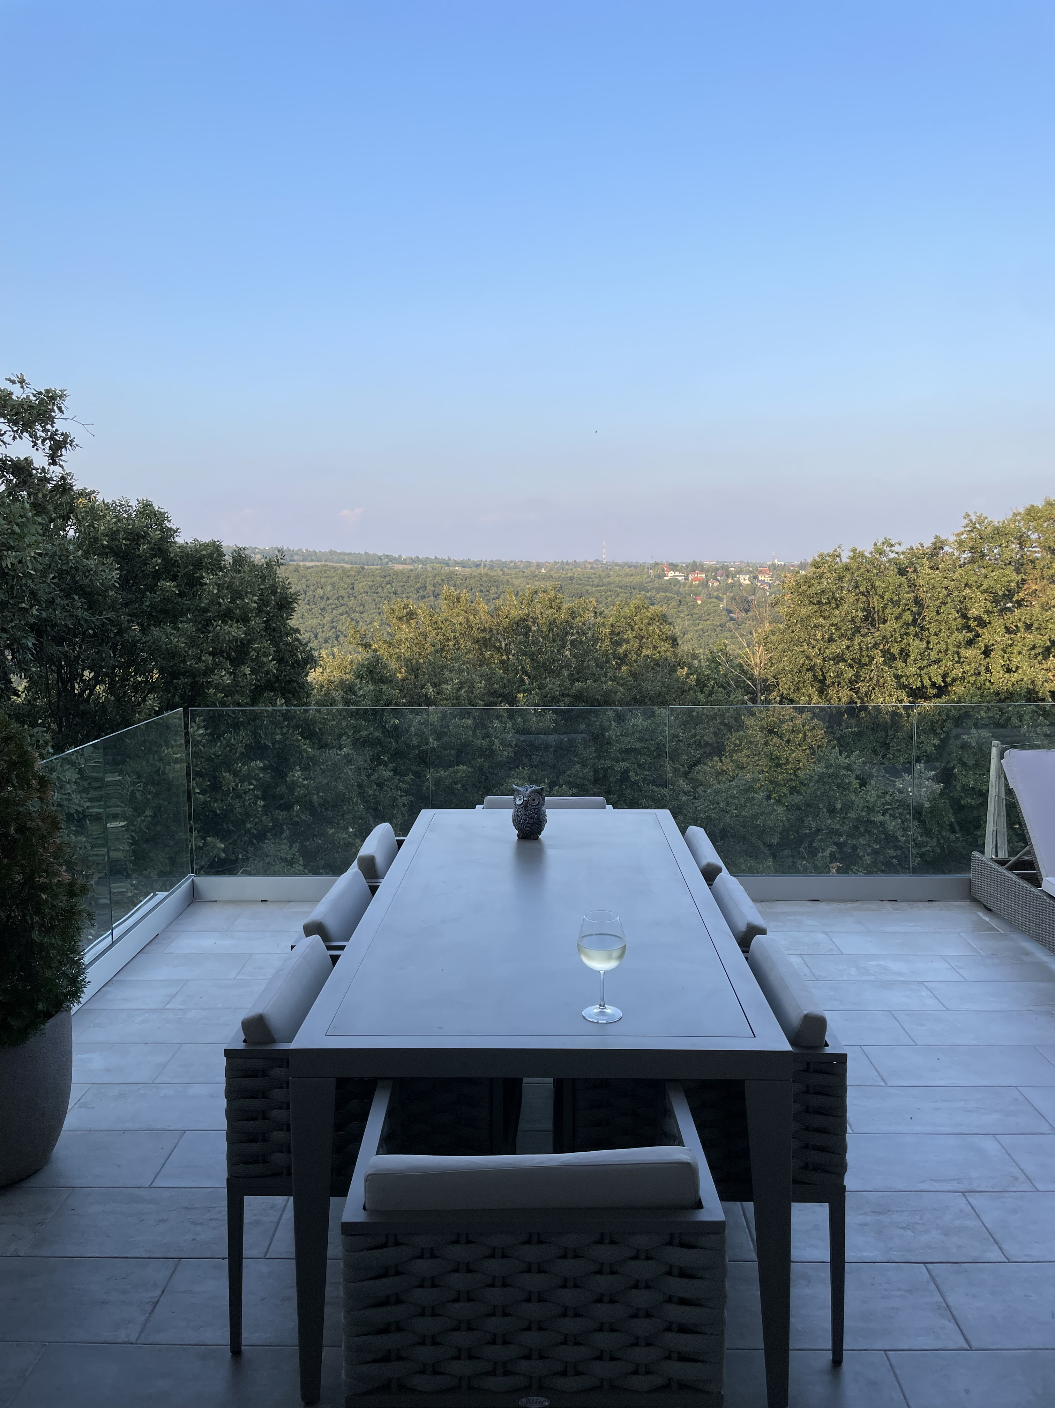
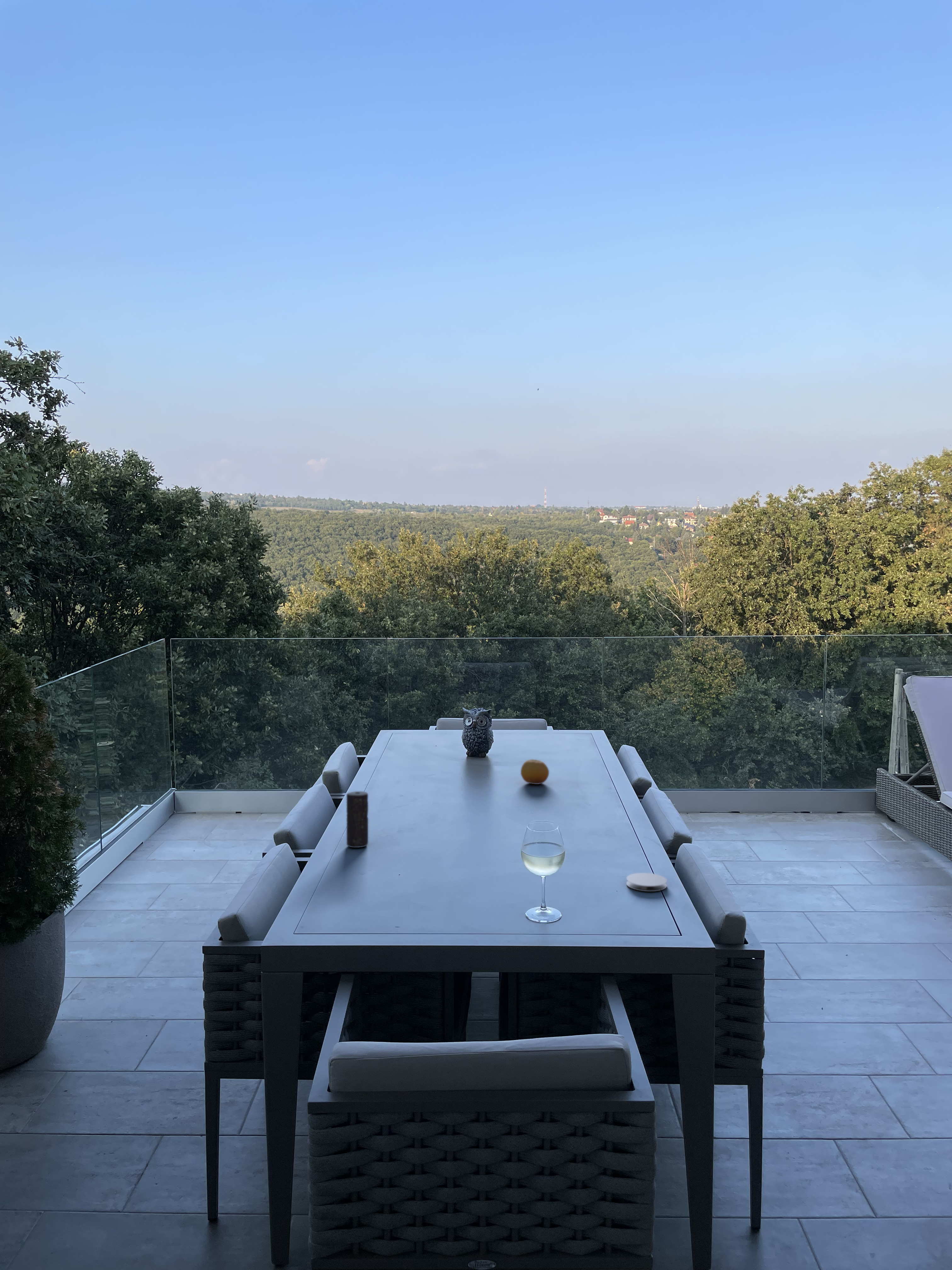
+ candle [346,791,369,848]
+ fruit [520,759,549,785]
+ coaster [626,872,667,892]
